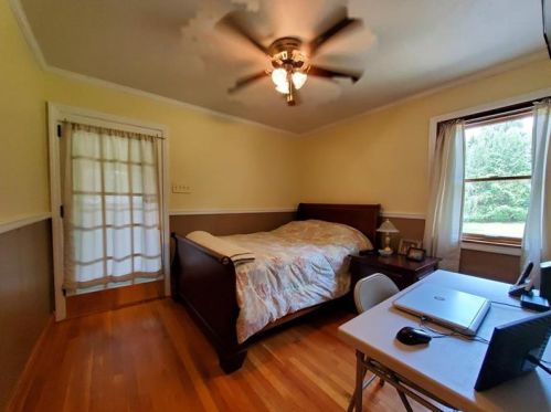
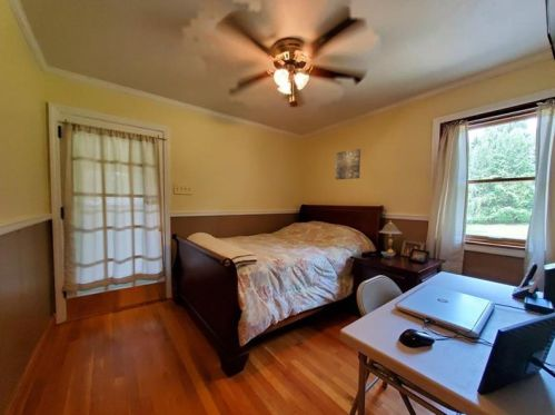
+ wall art [334,148,361,180]
